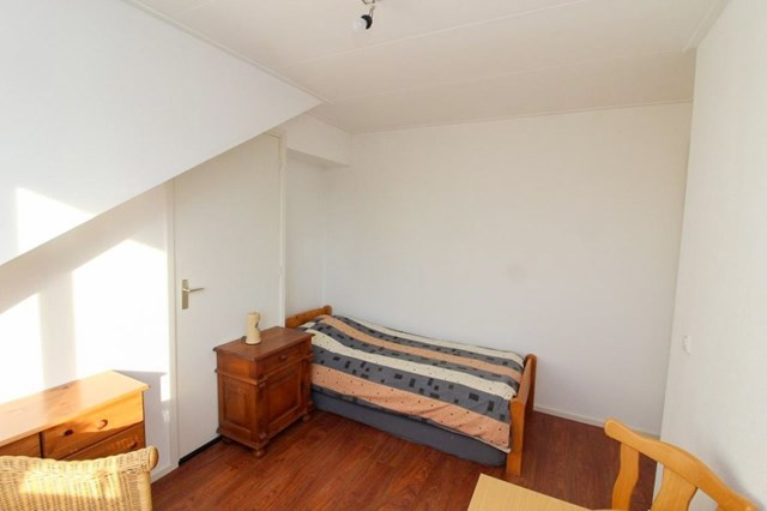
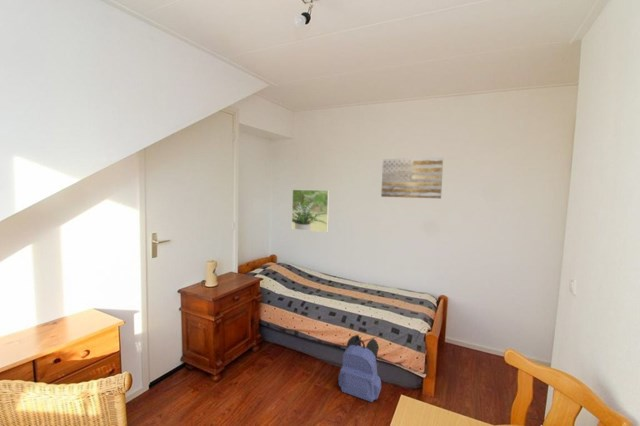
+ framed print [291,189,330,233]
+ wall art [380,156,444,199]
+ backpack [338,334,382,403]
